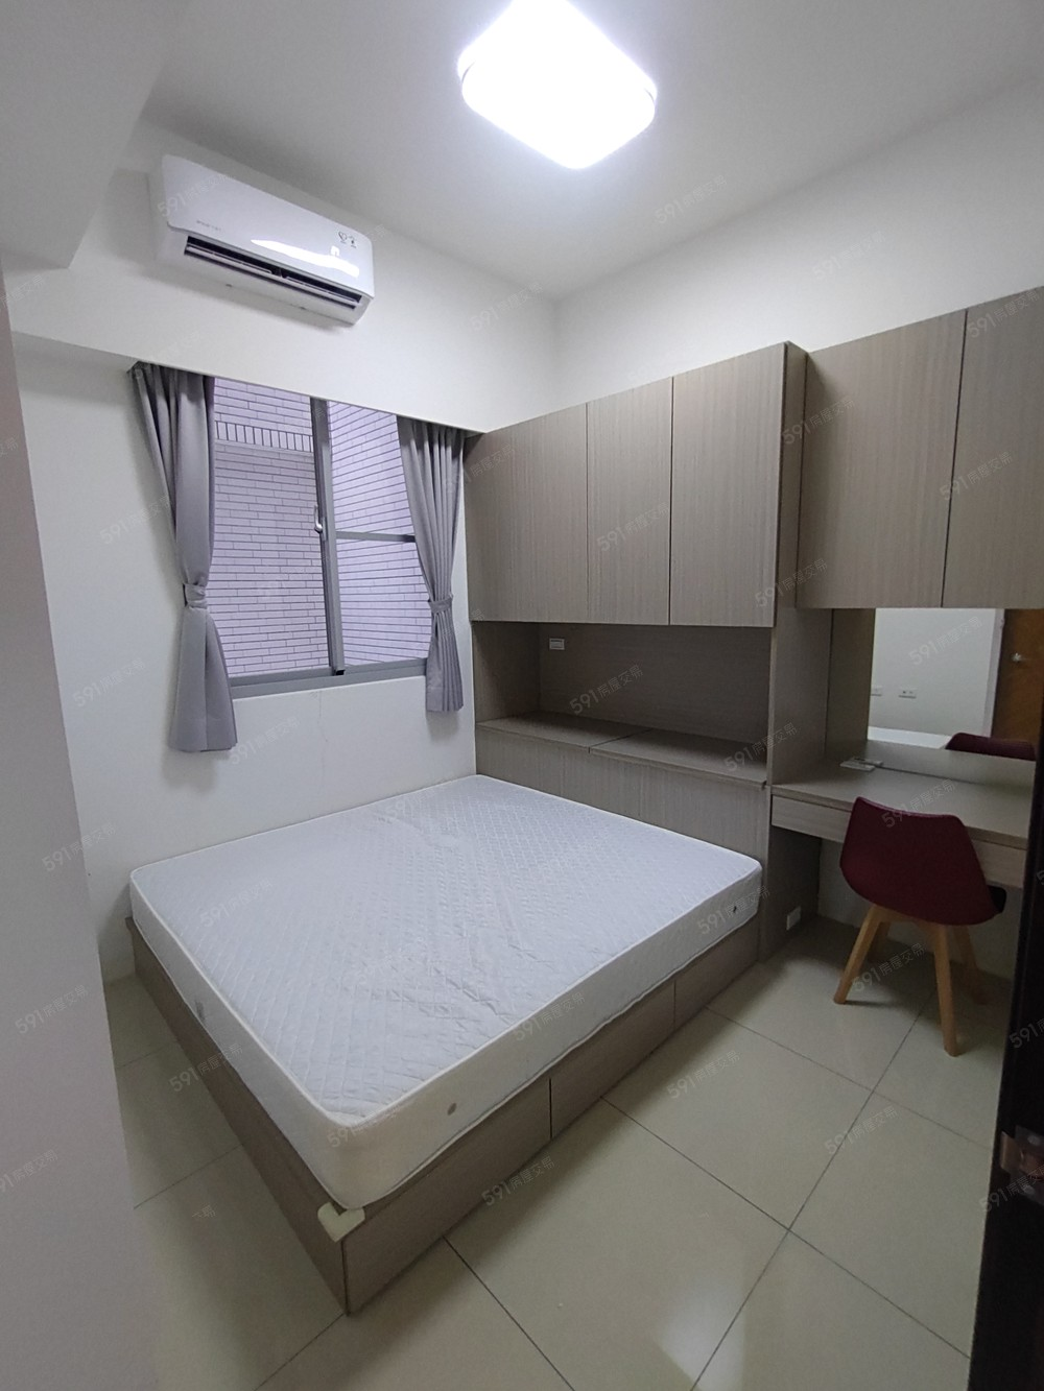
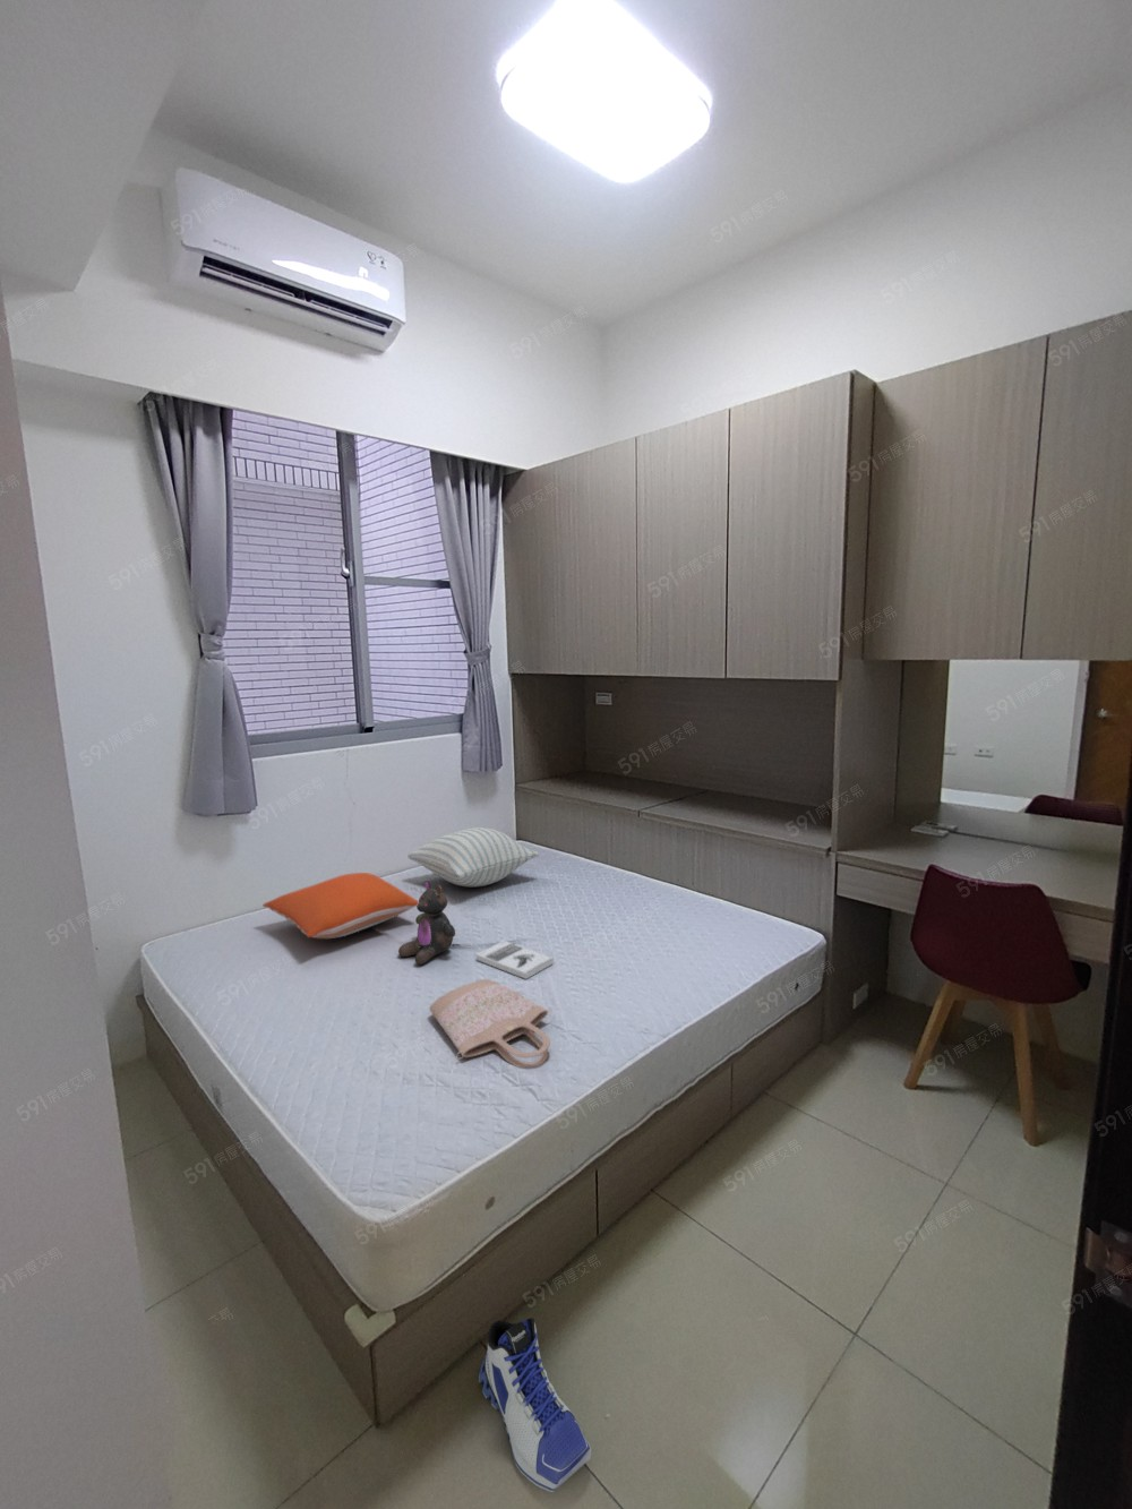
+ pillow [407,826,540,887]
+ stuffed bear [397,881,457,966]
+ shopping bag [428,979,553,1069]
+ book [476,939,554,980]
+ sneaker [478,1316,592,1494]
+ pillow [262,872,419,939]
